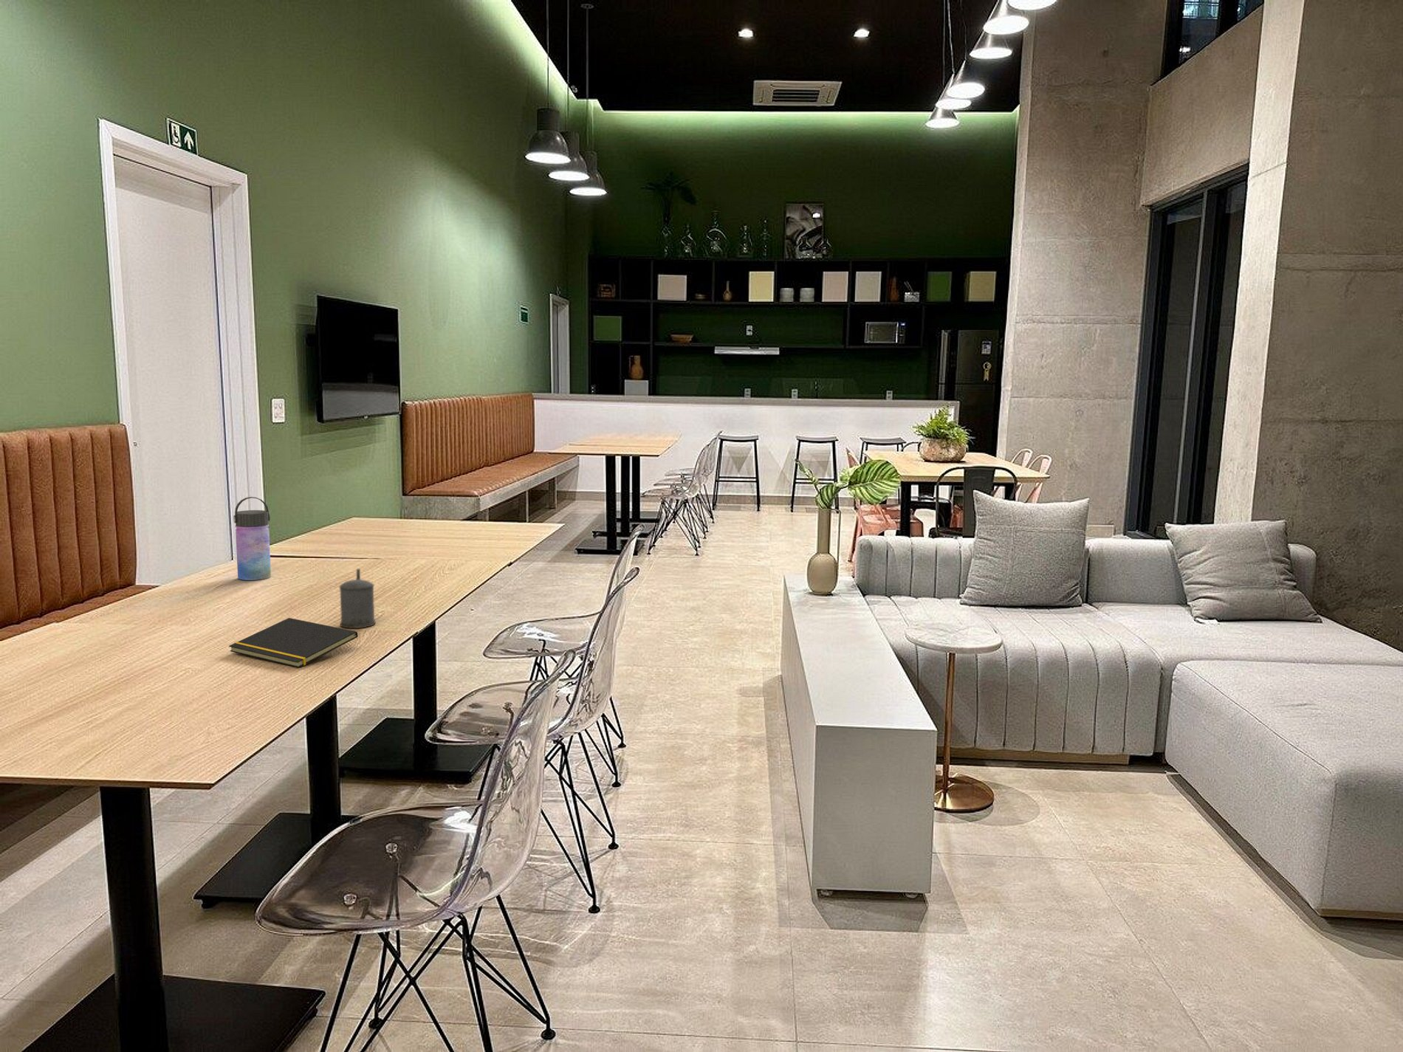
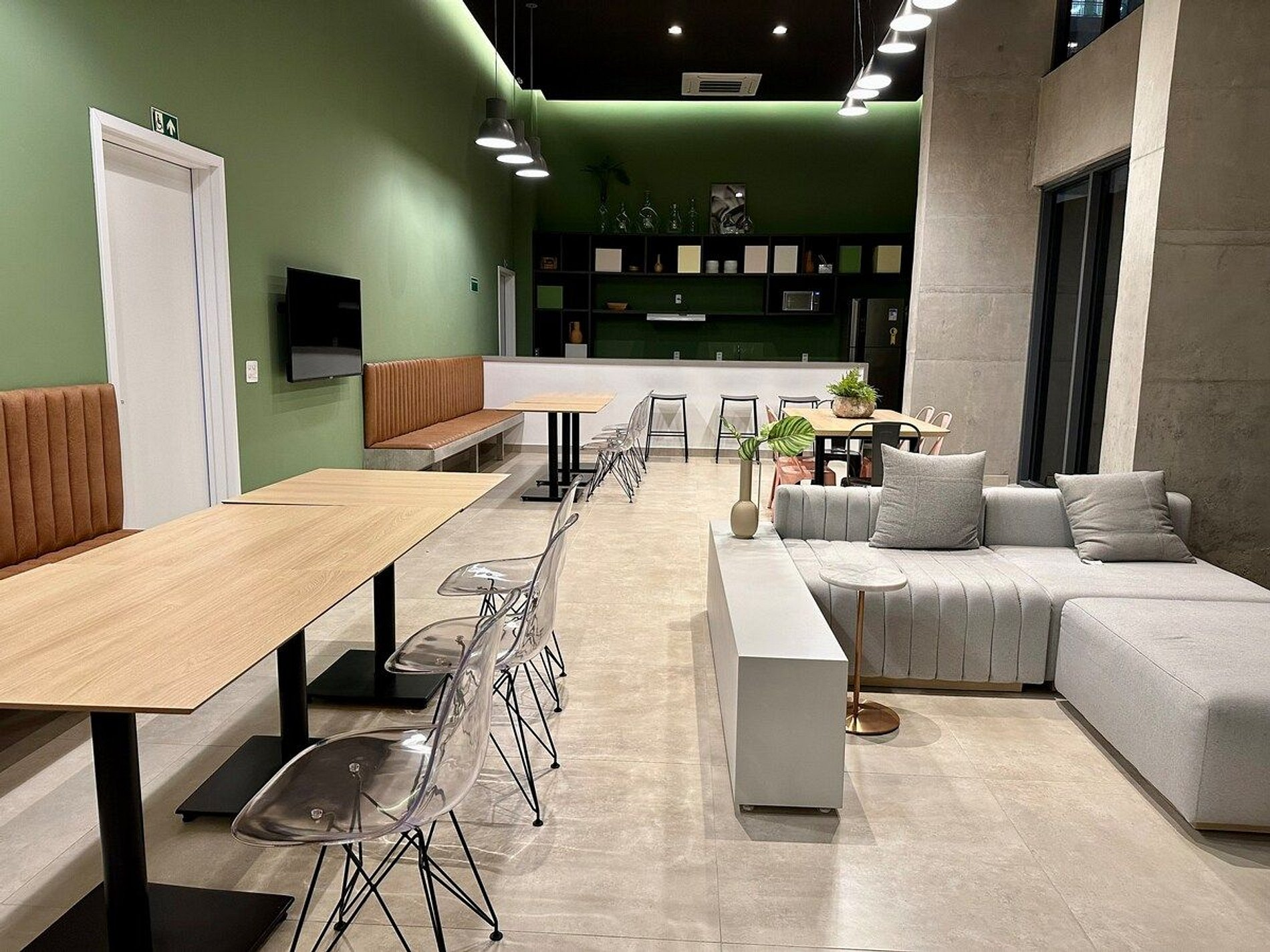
- notepad [229,618,359,669]
- water bottle [233,496,272,581]
- beer stein [339,568,377,629]
